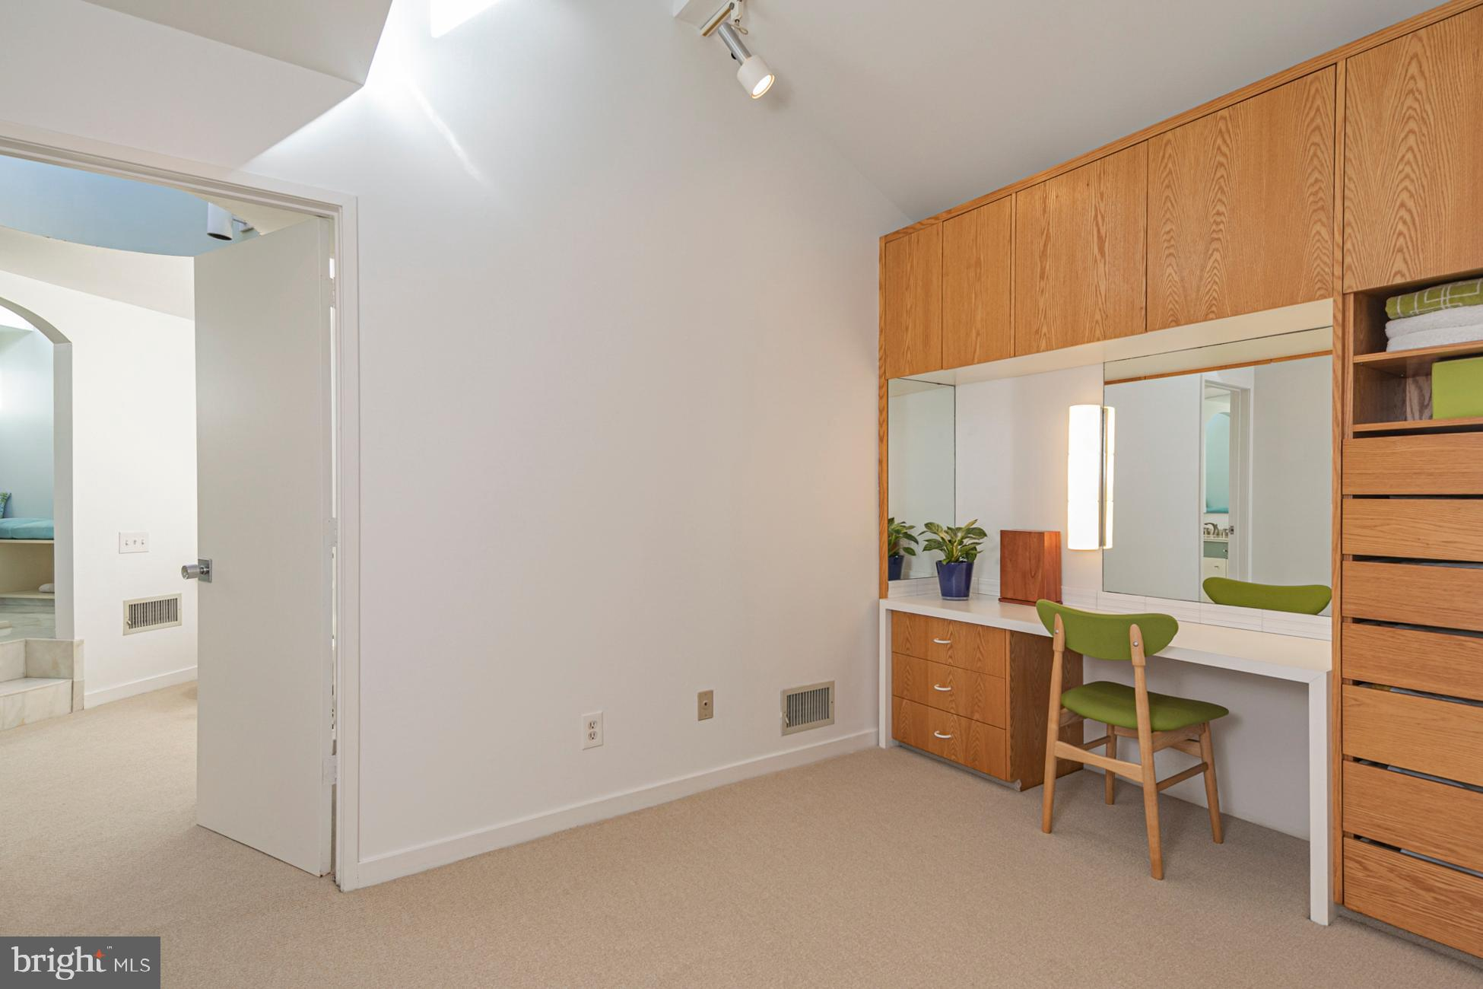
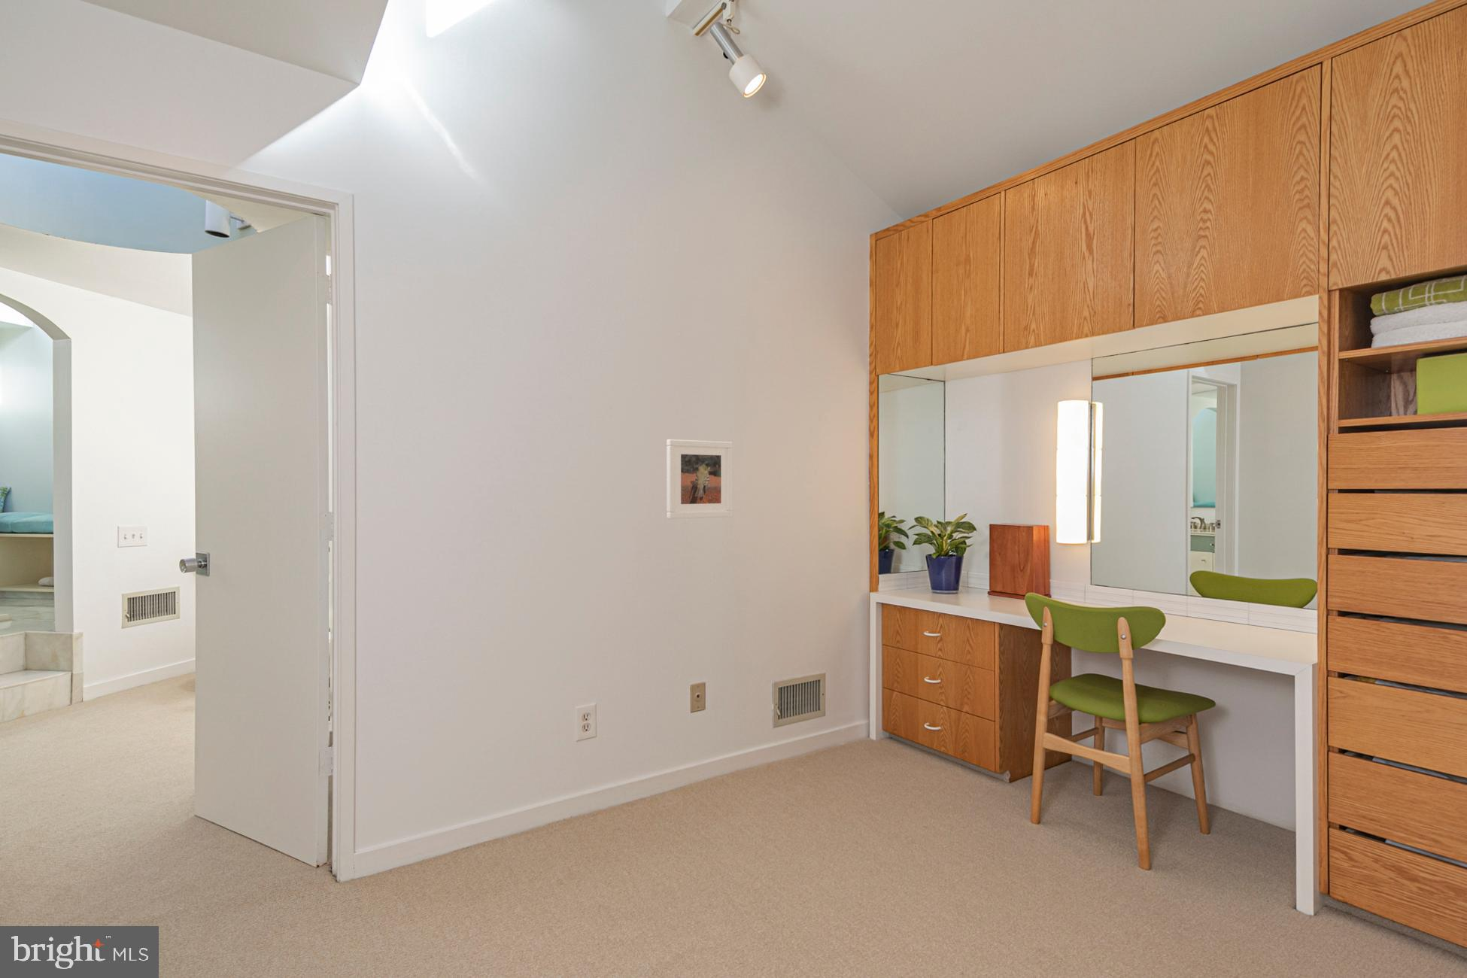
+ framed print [666,439,734,520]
